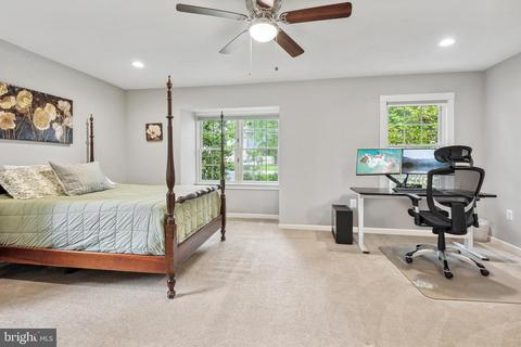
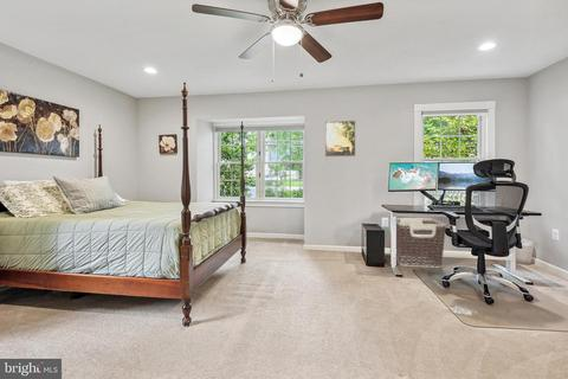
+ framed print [324,120,356,158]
+ clothes hamper [395,217,447,269]
